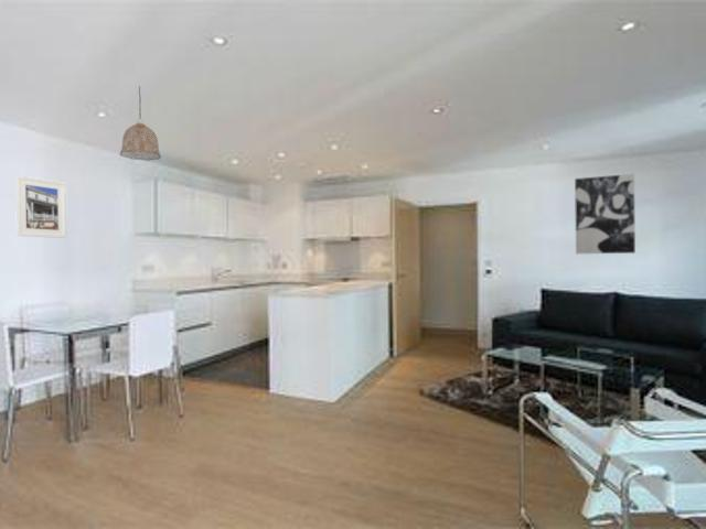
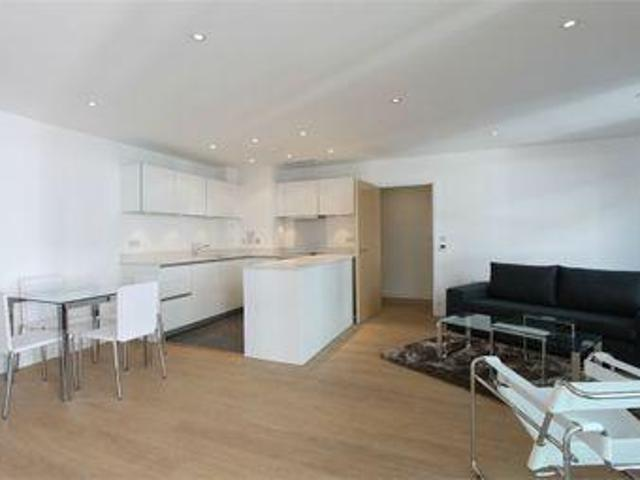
- wall art [574,173,637,255]
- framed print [14,174,67,239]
- pendant lamp [119,85,162,162]
